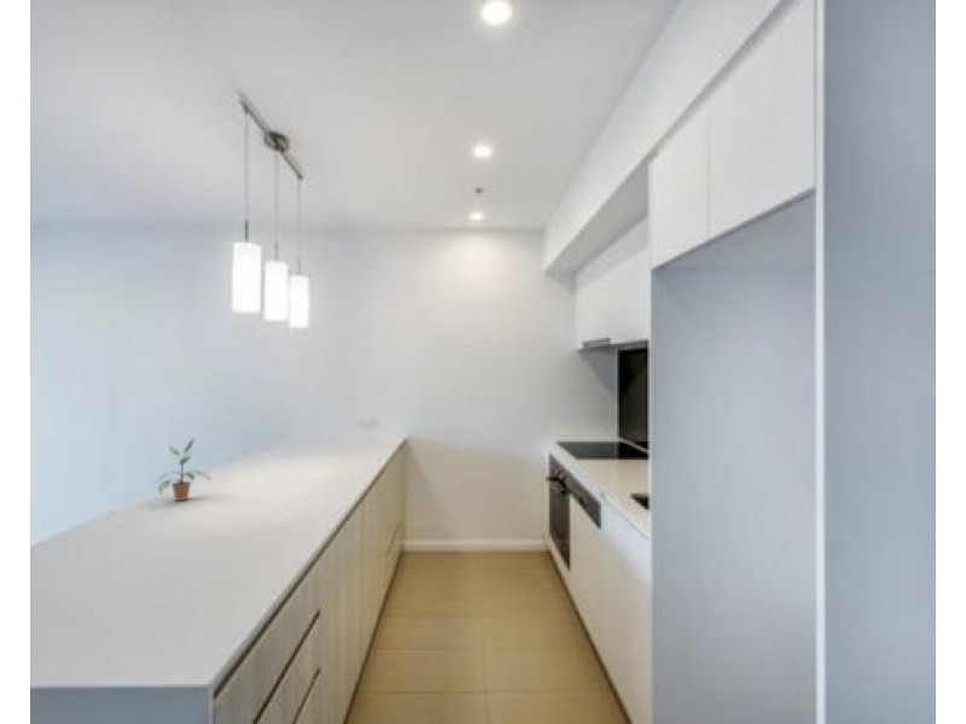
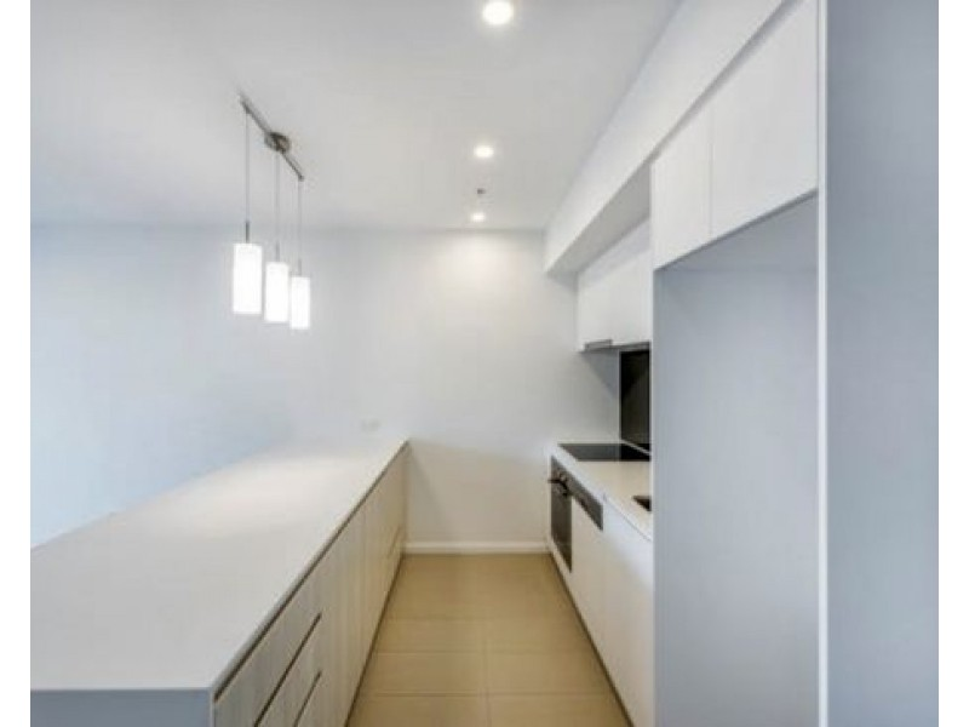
- potted plant [155,438,213,502]
